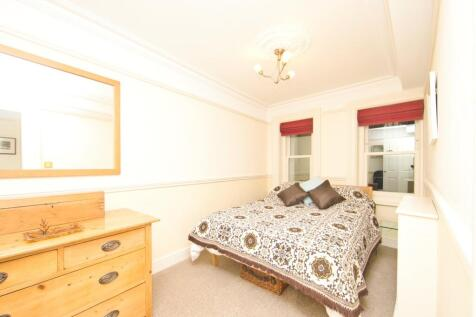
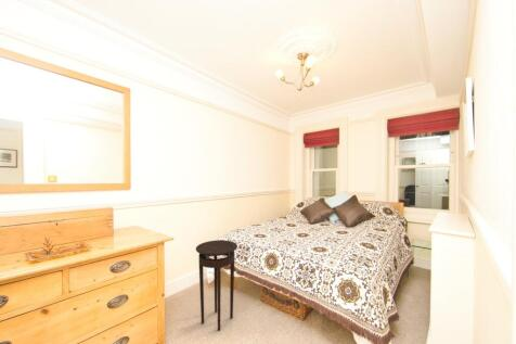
+ stool [195,239,238,332]
